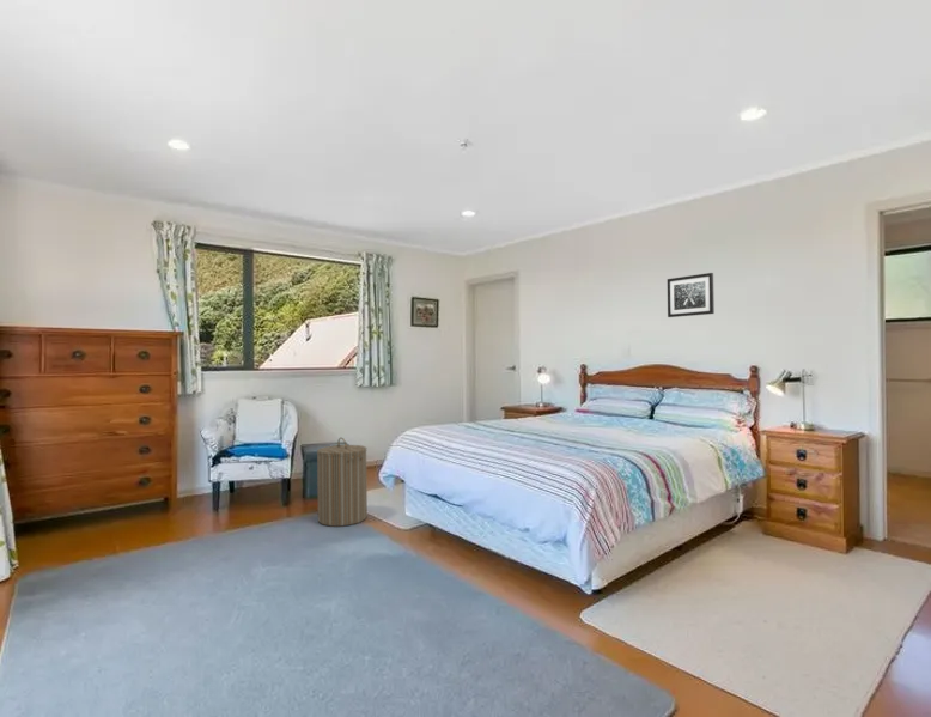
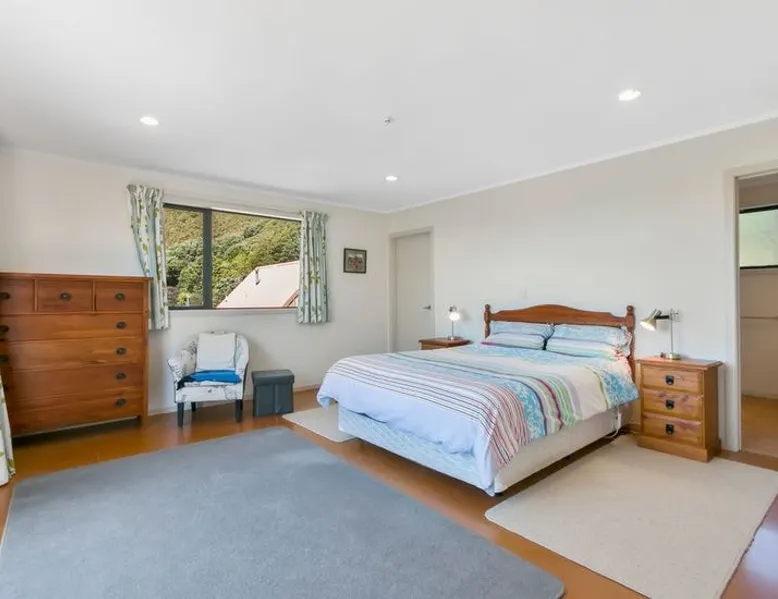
- laundry hamper [316,437,369,528]
- wall art [667,272,716,318]
